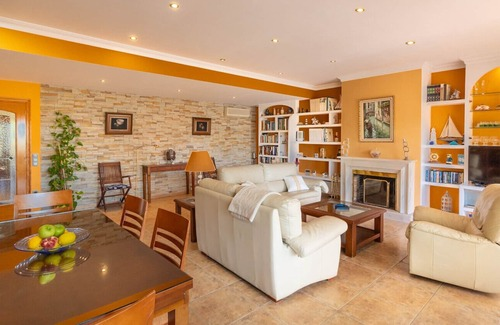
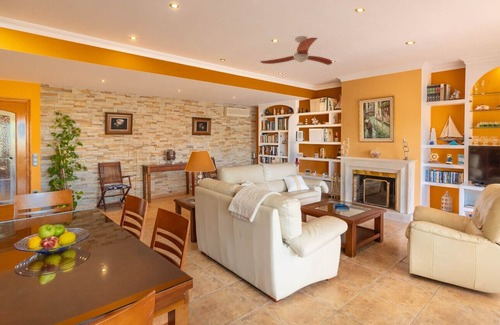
+ ceiling fan [259,35,333,66]
